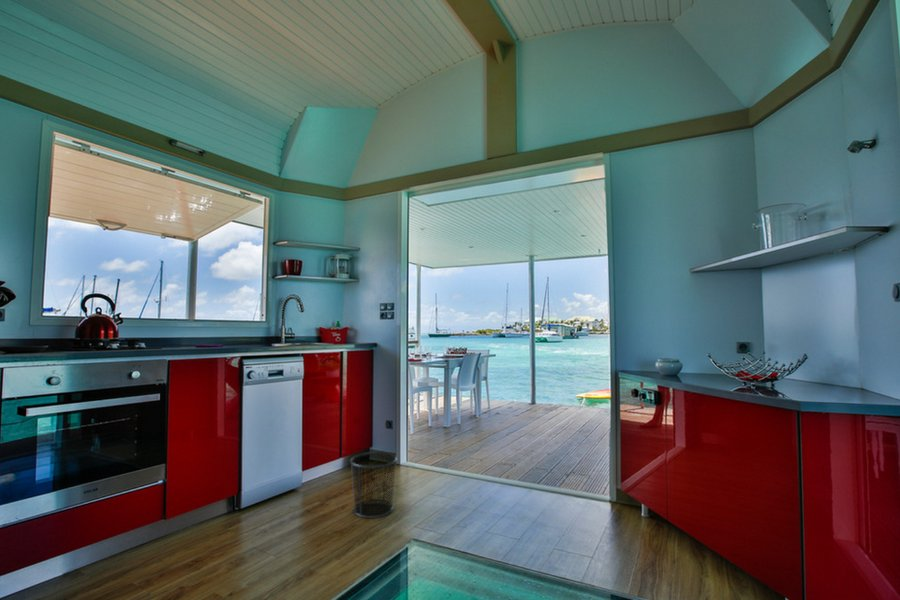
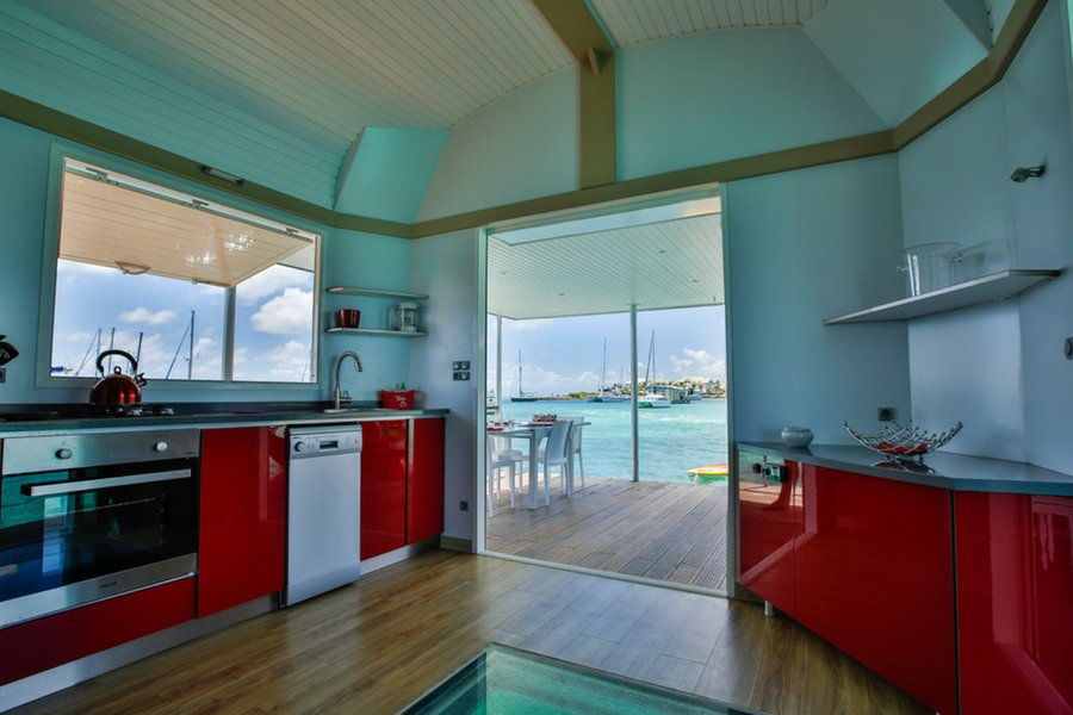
- waste bin [349,451,398,519]
